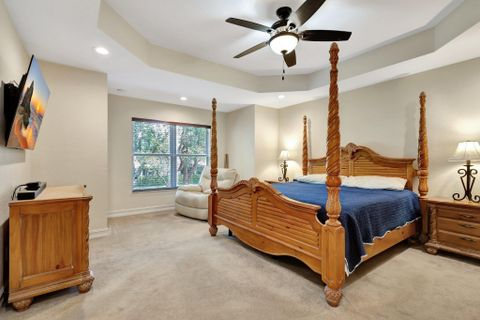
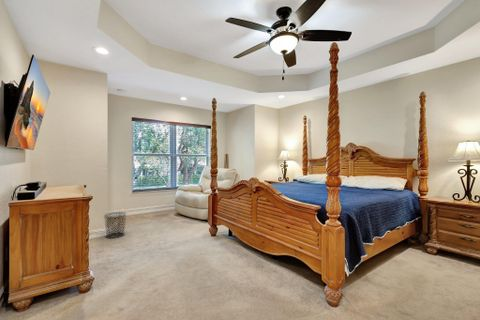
+ trash can [103,211,127,239]
